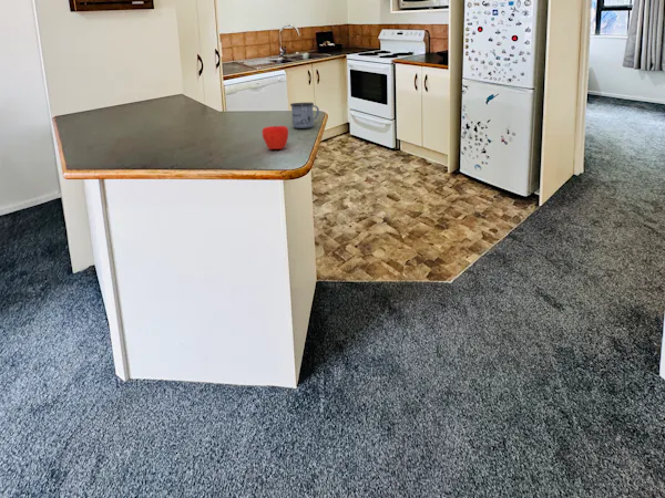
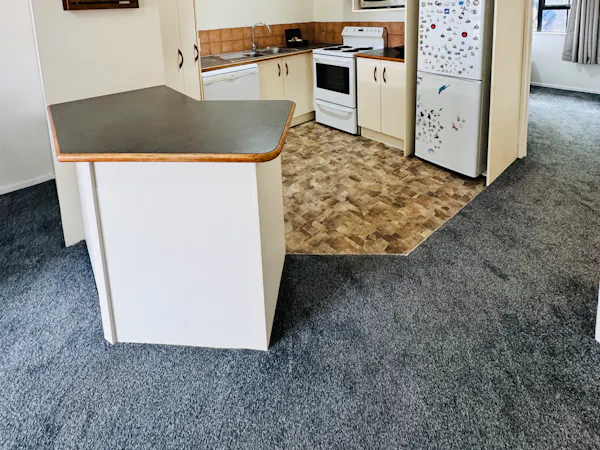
- mug [289,102,320,129]
- apple [262,125,289,151]
